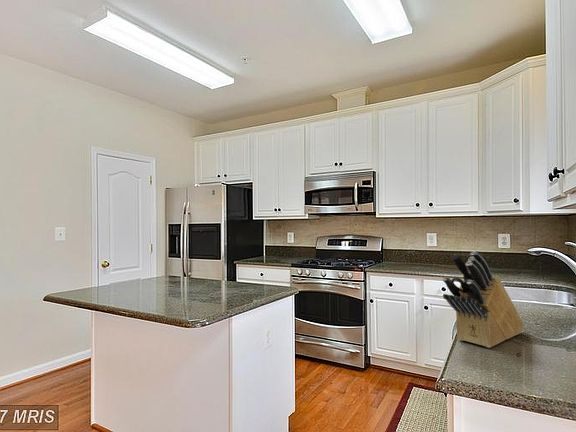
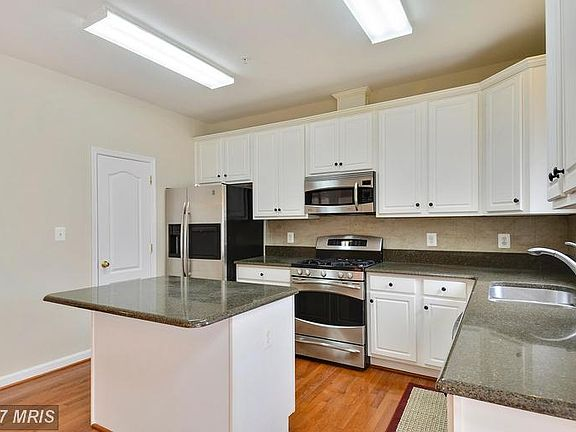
- knife block [442,250,525,349]
